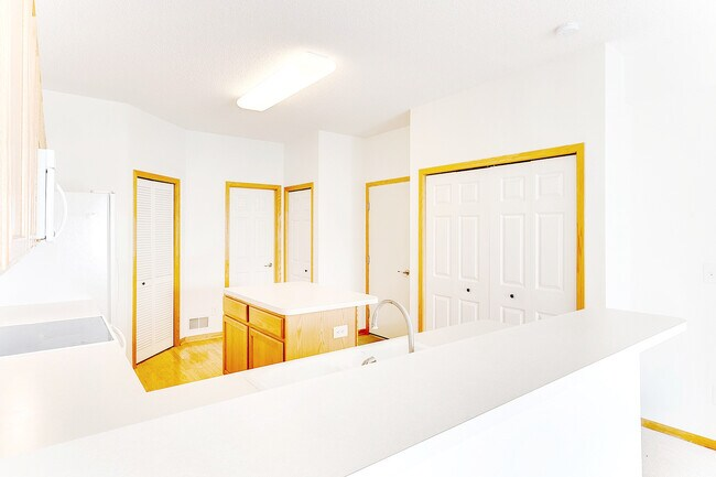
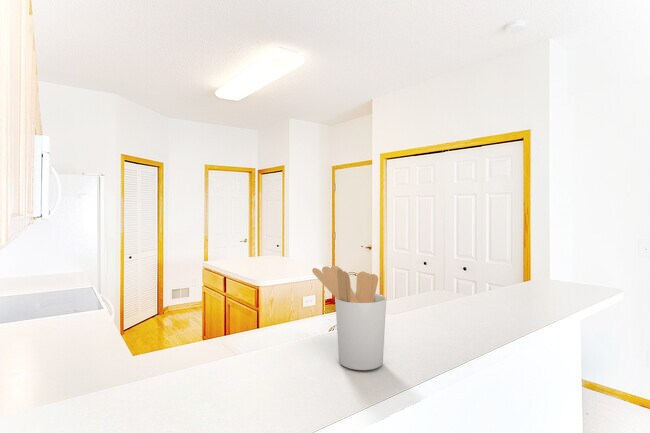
+ utensil holder [311,265,387,371]
